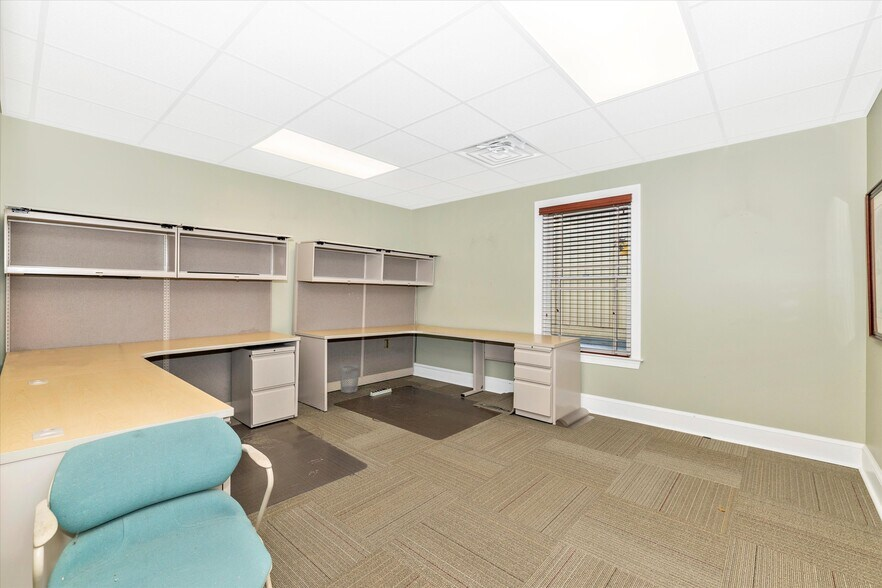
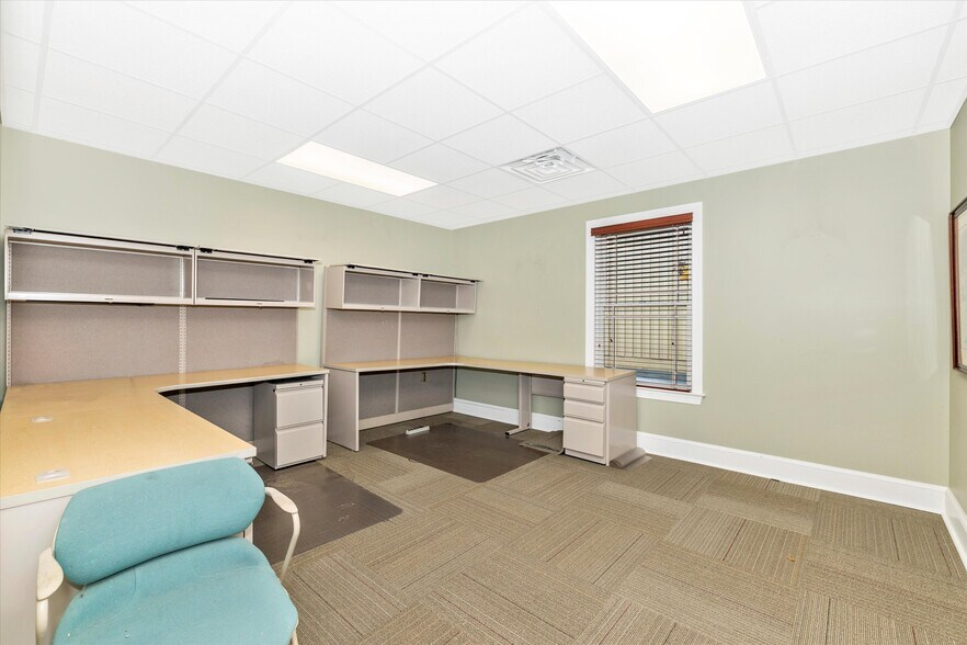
- wastebasket [338,364,360,394]
